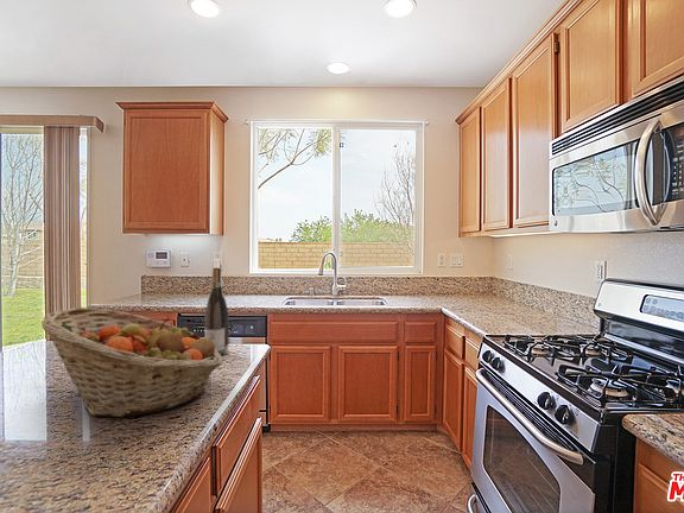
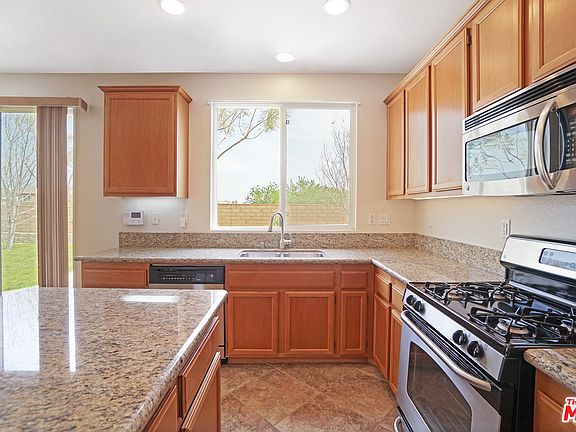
- fruit basket [40,306,223,418]
- wine bottle [204,267,229,356]
